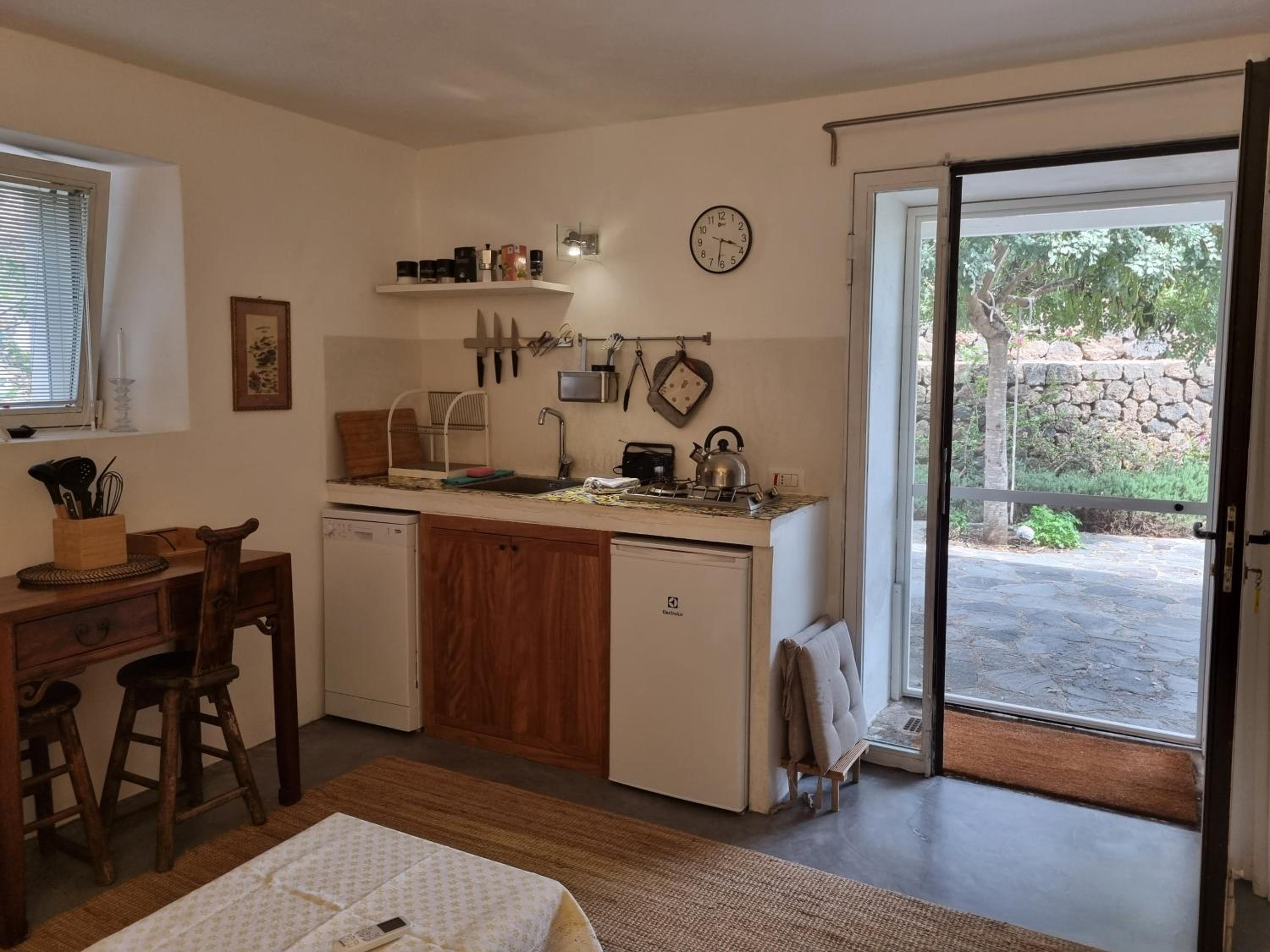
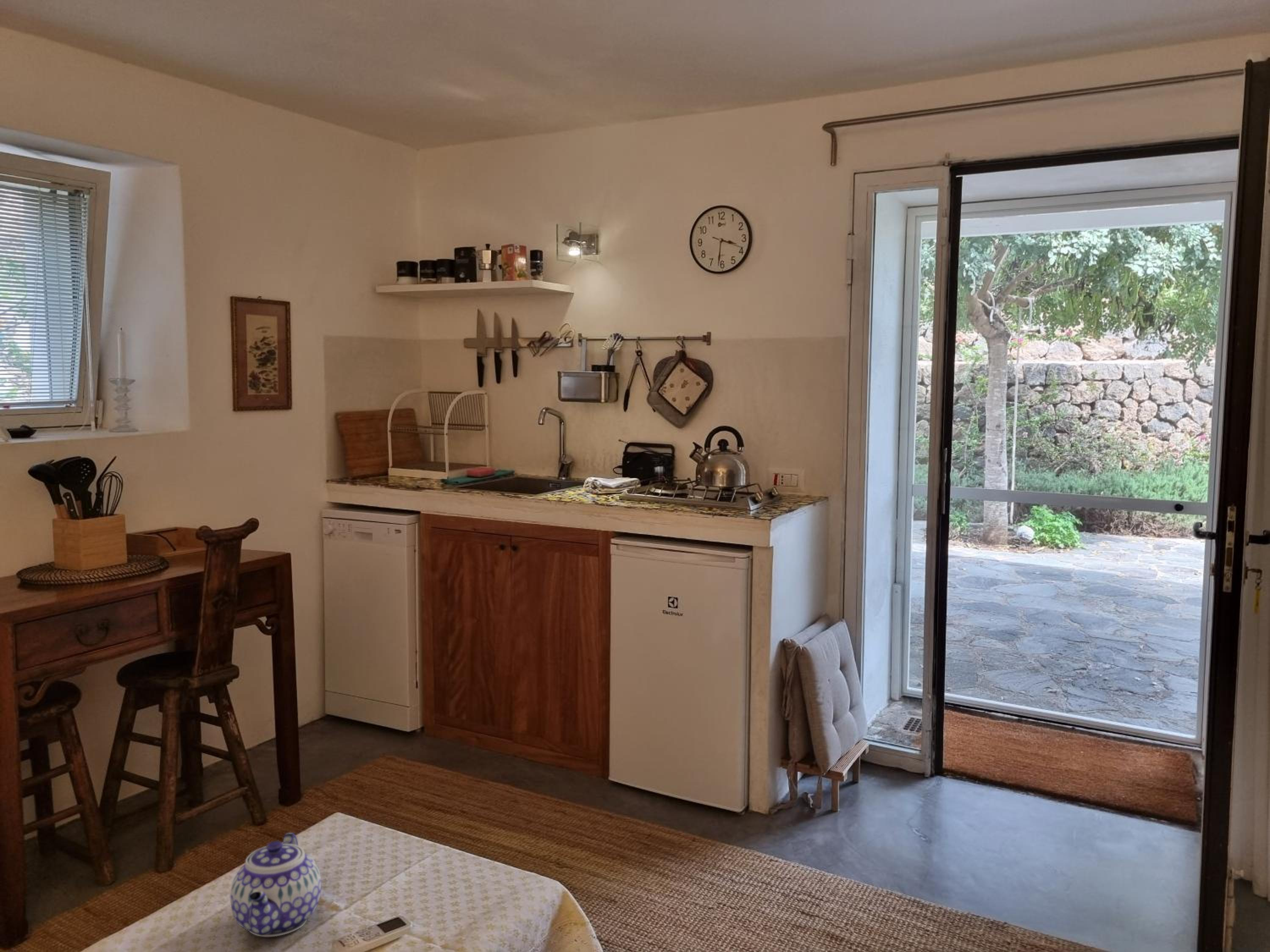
+ teapot [230,832,322,937]
